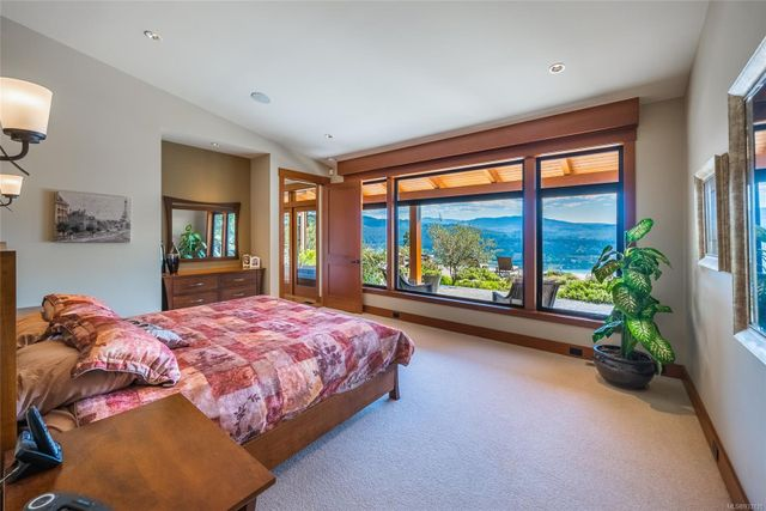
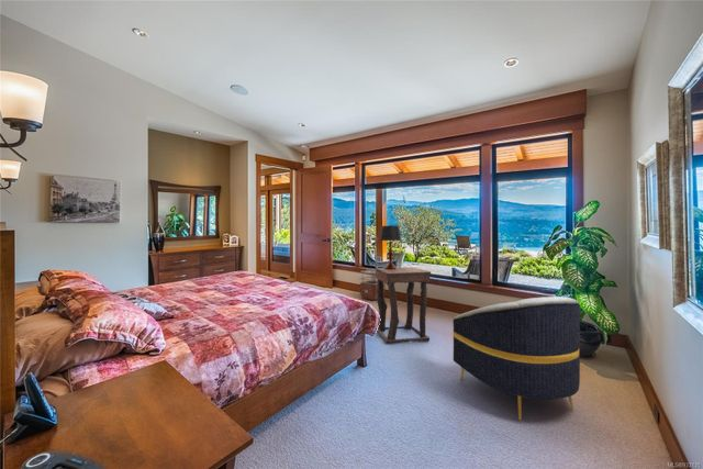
+ plant stand [358,246,387,301]
+ armchair [453,295,581,421]
+ table lamp [379,225,402,269]
+ side table [375,266,432,345]
